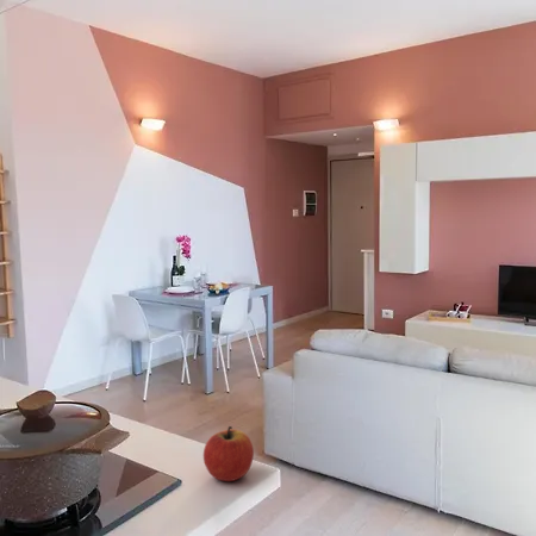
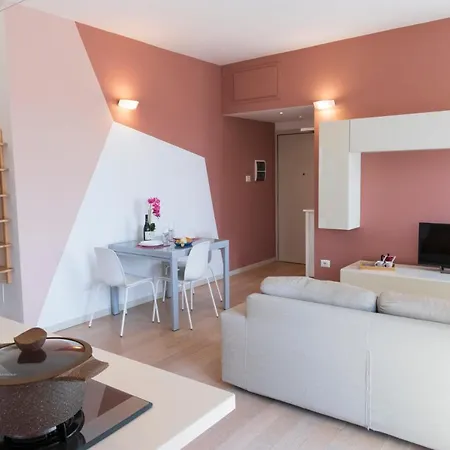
- apple [202,425,255,482]
